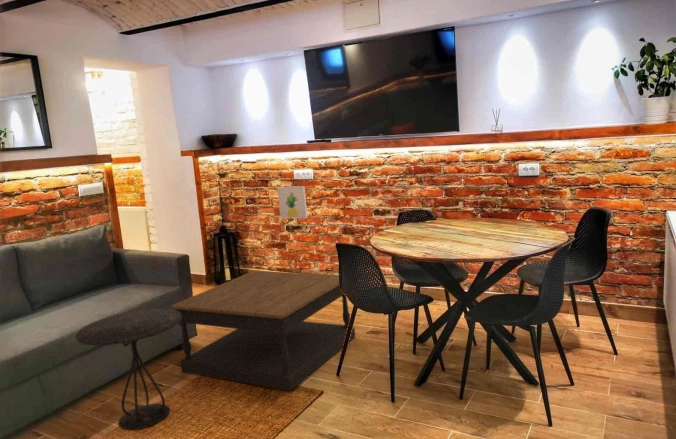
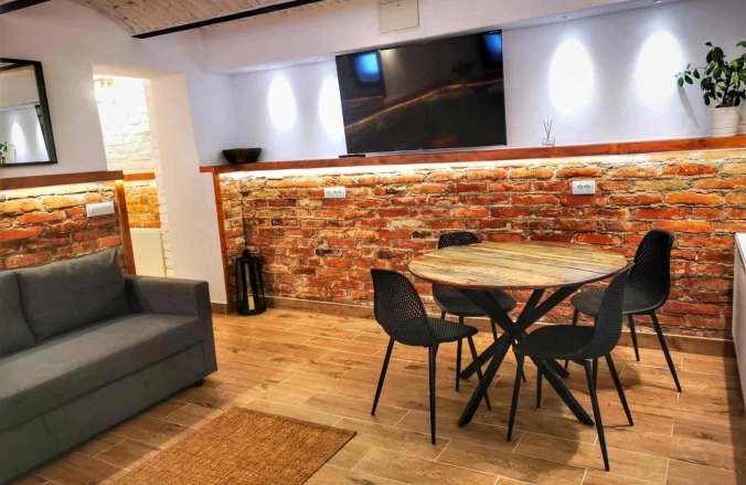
- coffee table [170,270,356,391]
- side table [75,308,182,430]
- wall art [276,185,308,219]
